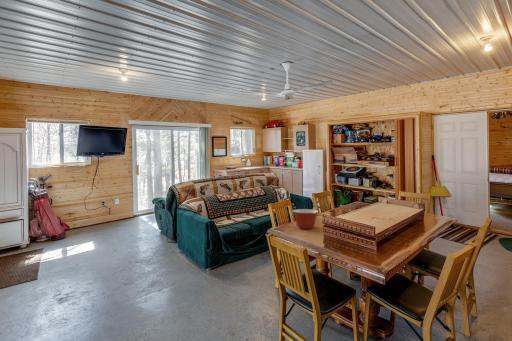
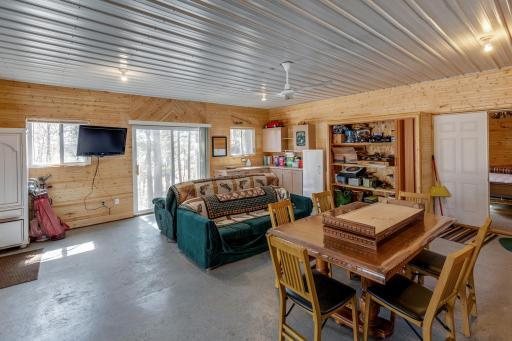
- mixing bowl [291,208,320,230]
